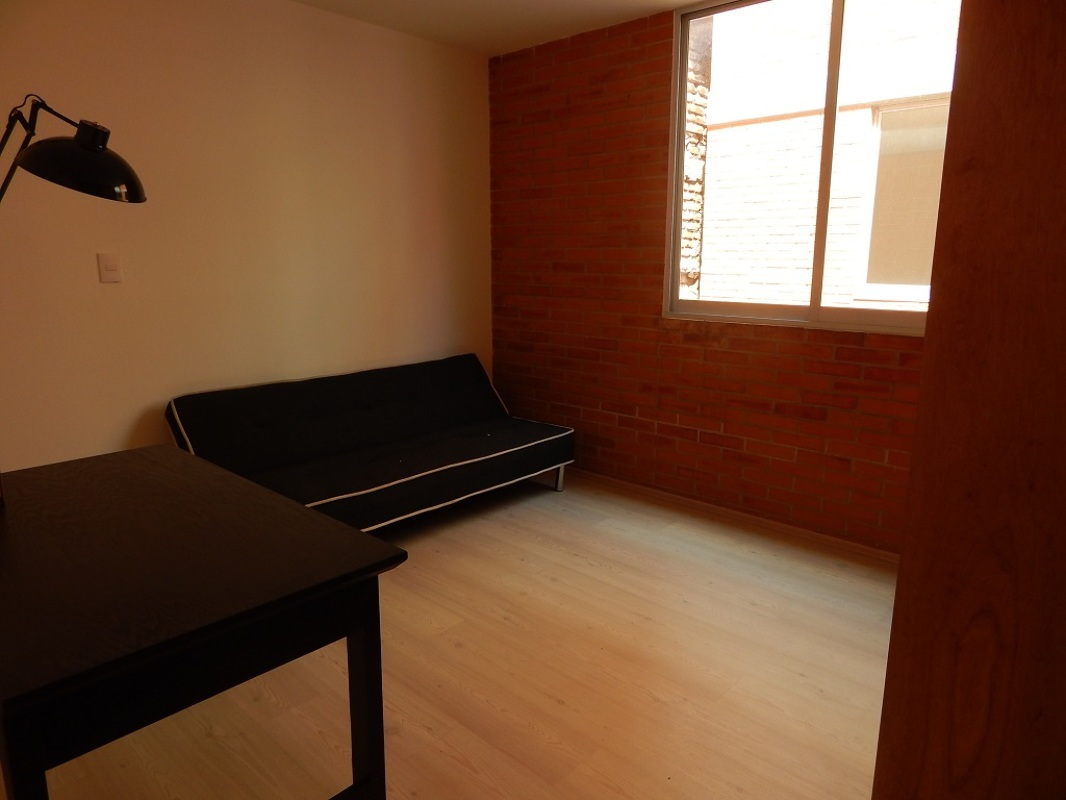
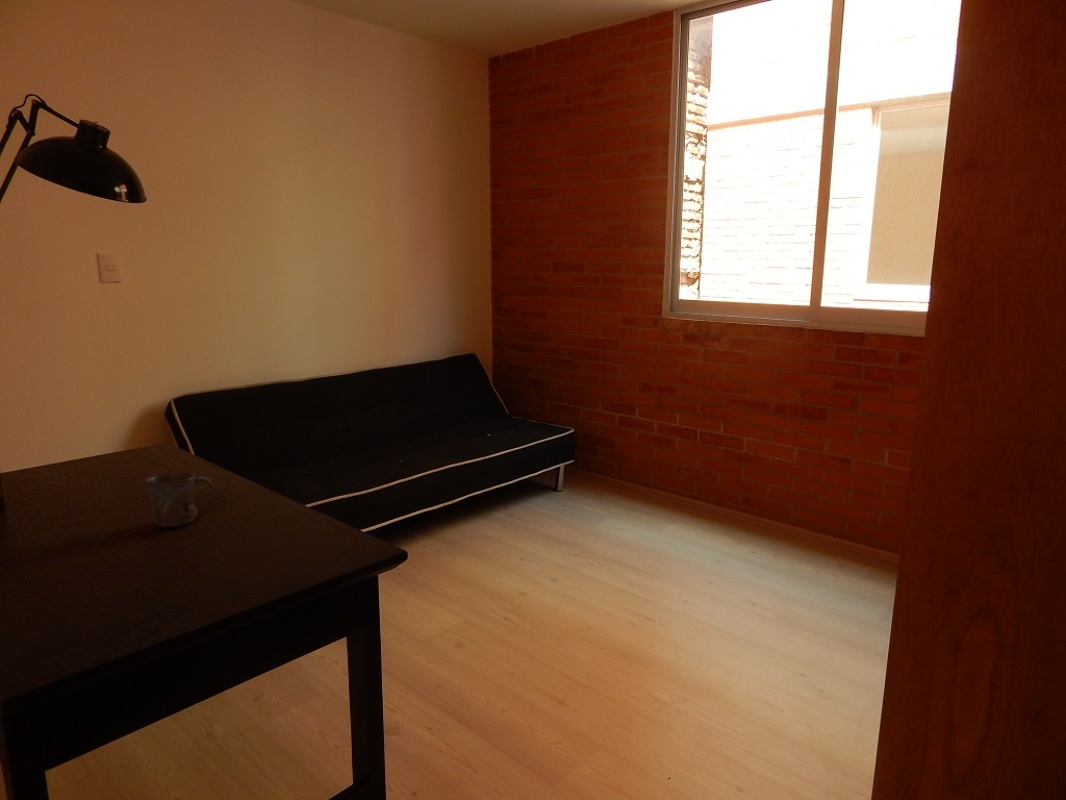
+ mug [145,471,214,528]
